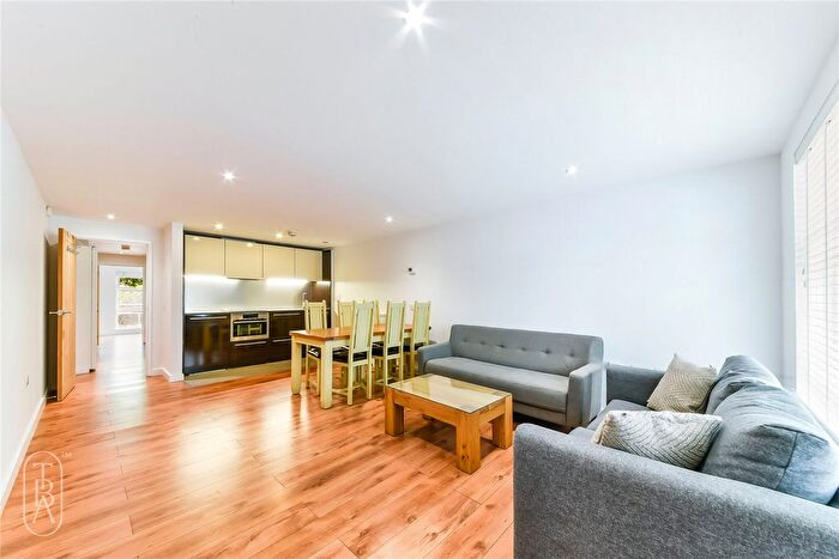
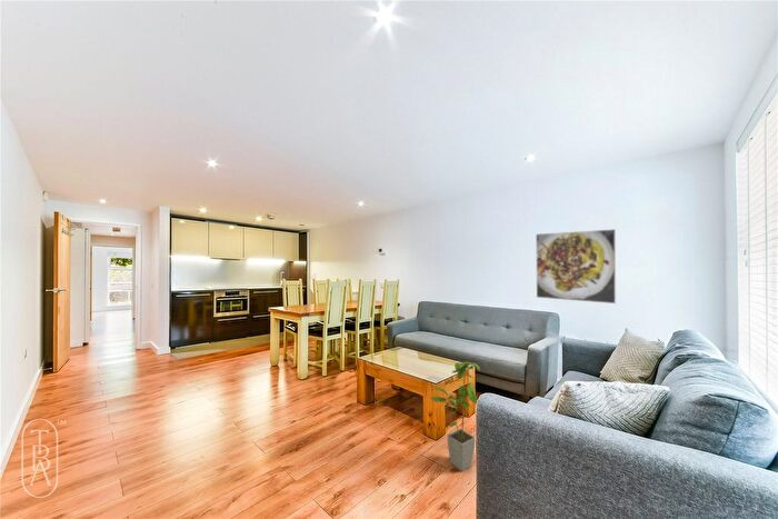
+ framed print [535,228,617,305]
+ house plant [428,361,481,472]
